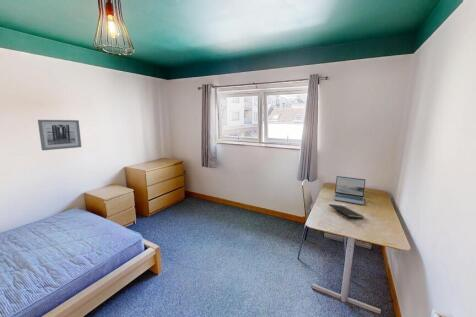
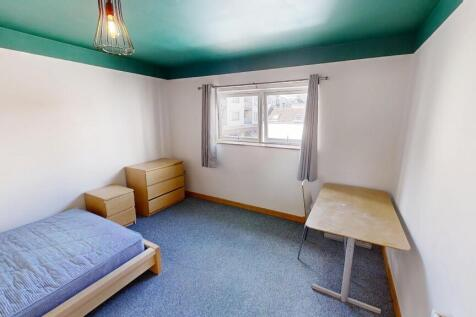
- wall art [37,119,82,151]
- laptop [333,175,366,205]
- notepad [328,203,365,221]
